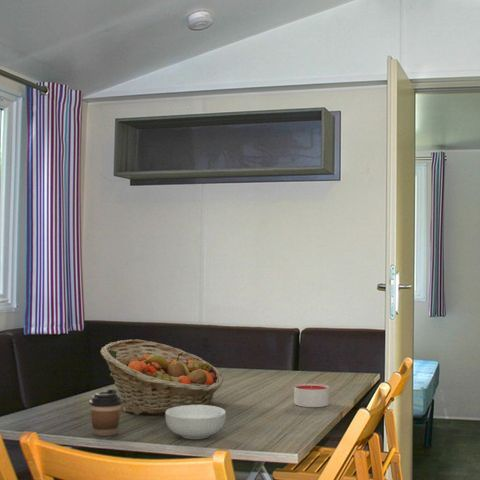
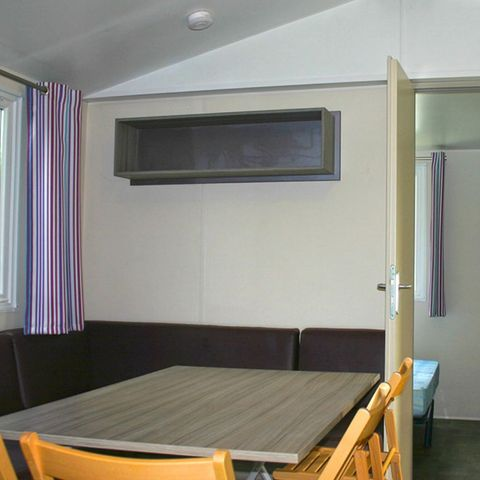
- coffee cup [88,388,123,437]
- candle [293,383,330,408]
- fruit basket [100,338,224,417]
- cereal bowl [165,405,227,440]
